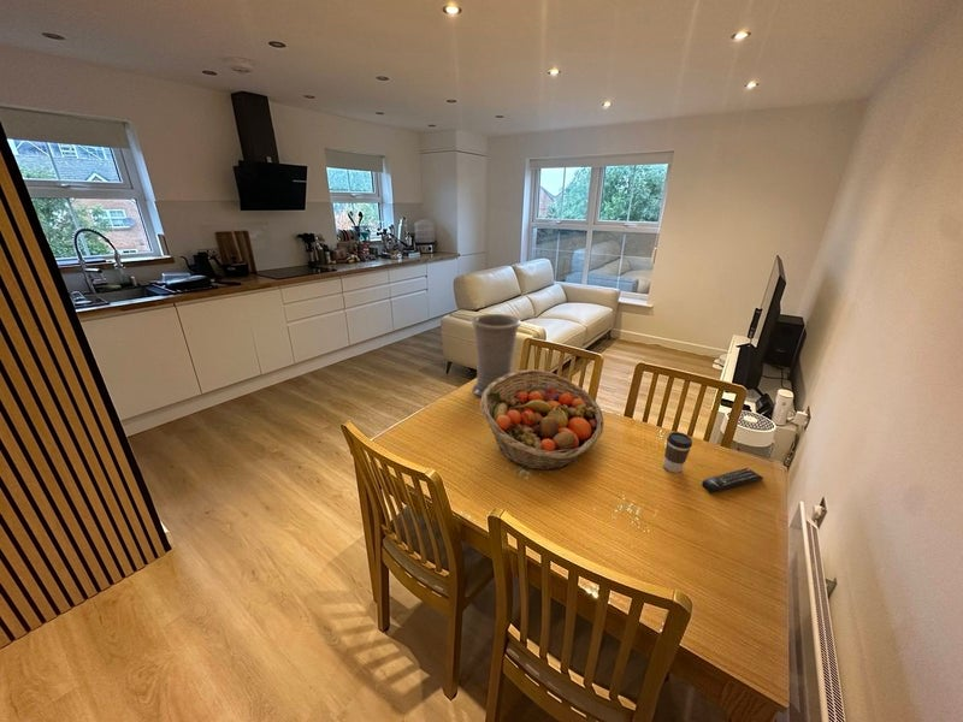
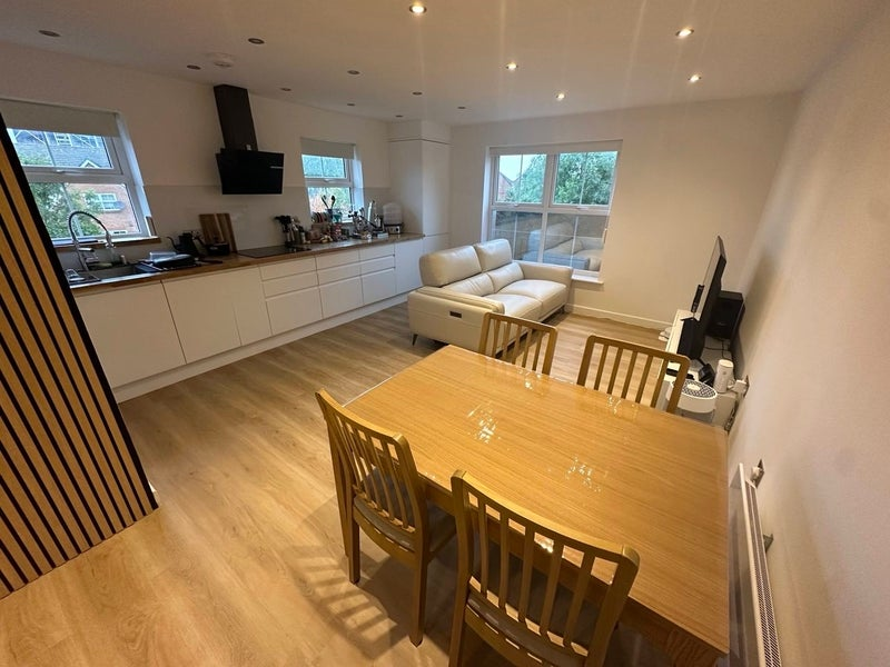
- fruit basket [479,368,605,472]
- remote control [701,467,764,495]
- vase [469,313,522,398]
- coffee cup [662,431,693,474]
